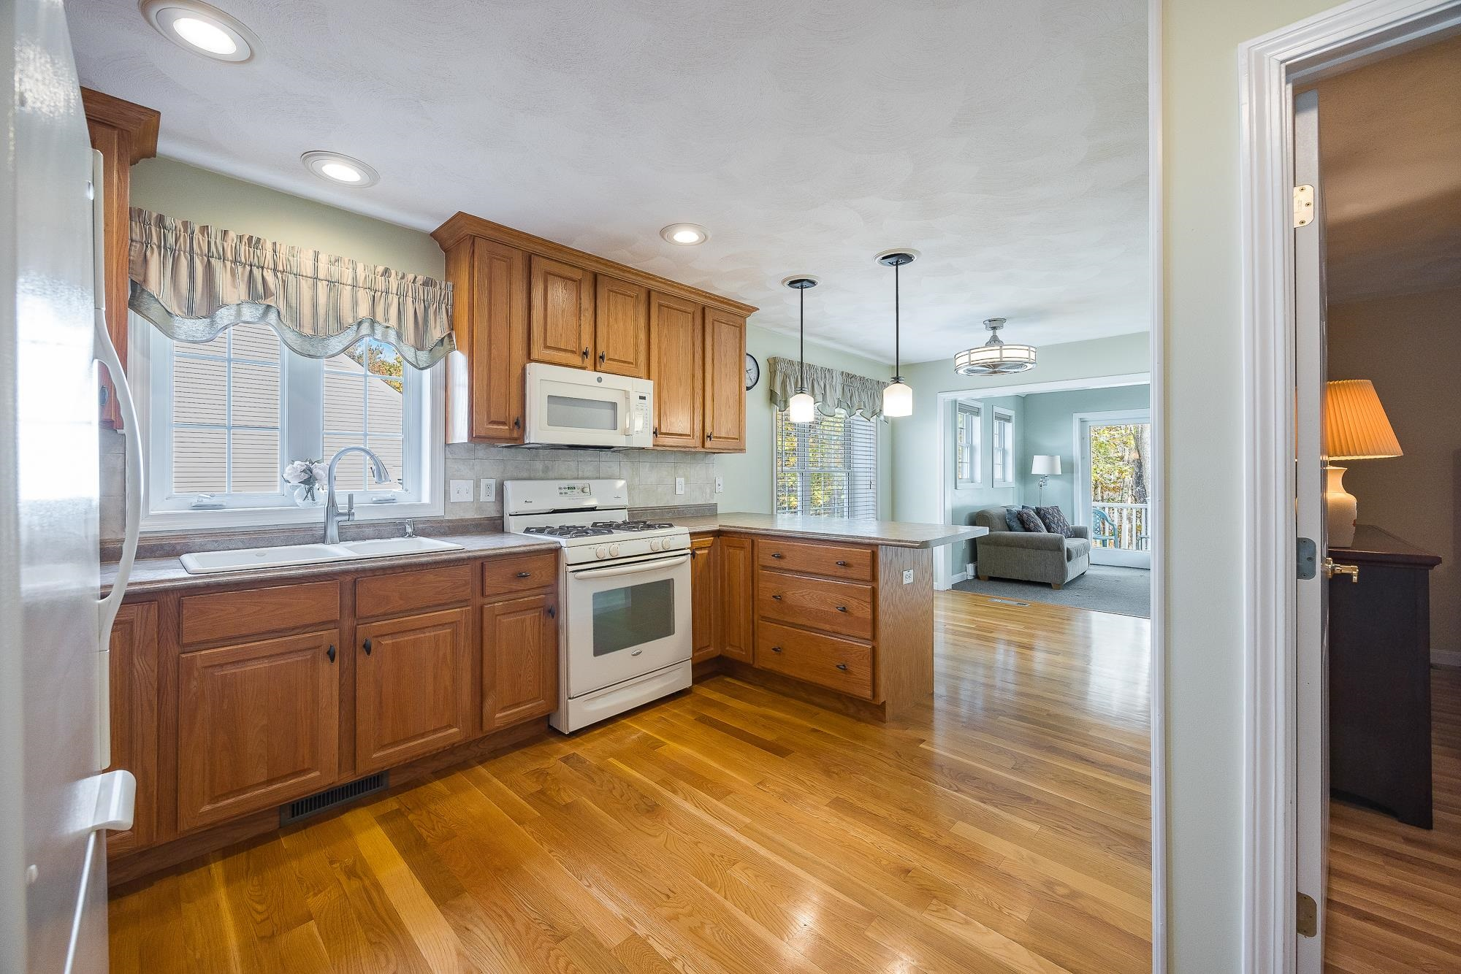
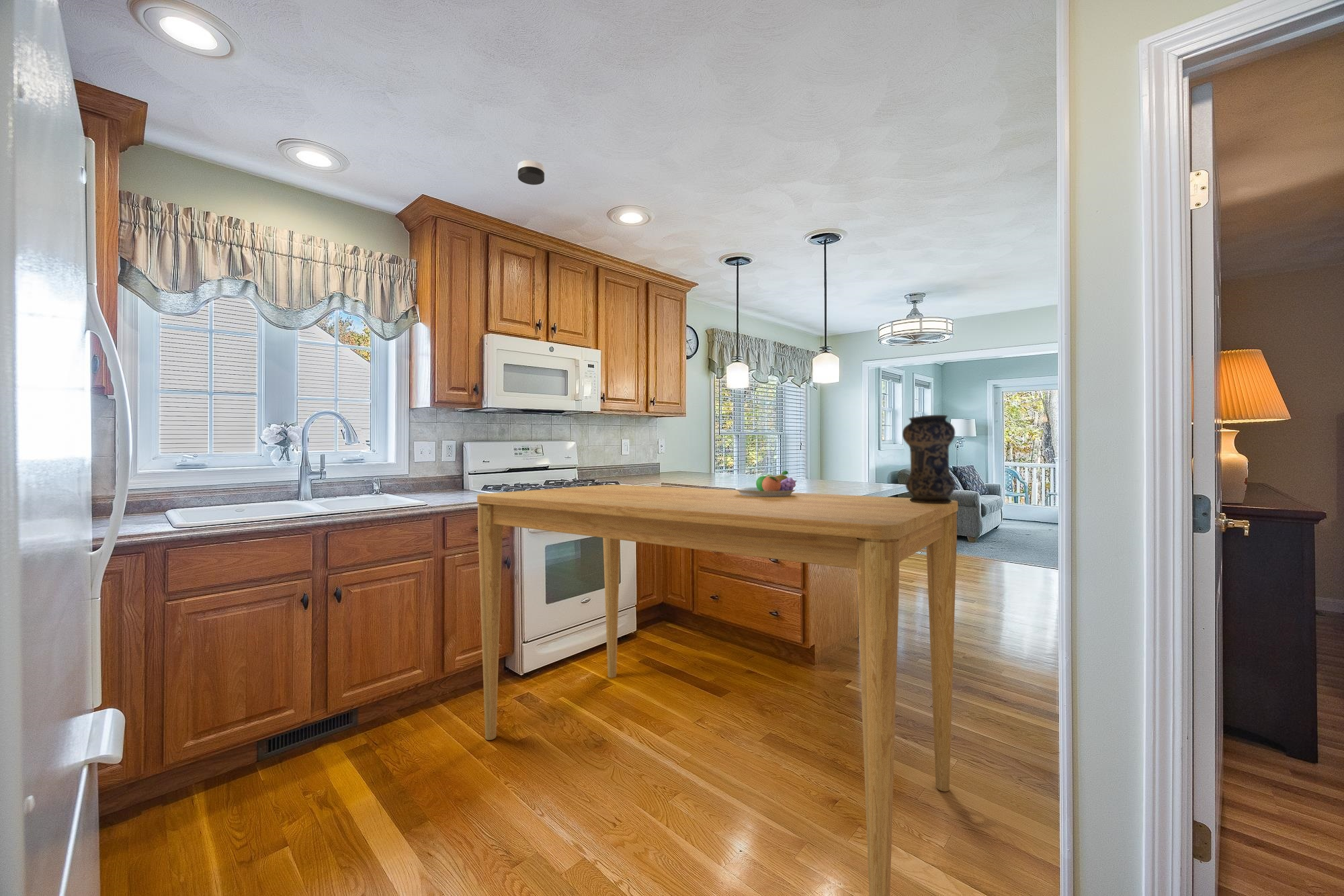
+ fruit bowl [734,470,797,497]
+ dining table [476,484,958,896]
+ smoke detector [517,160,545,185]
+ vase [902,414,956,504]
